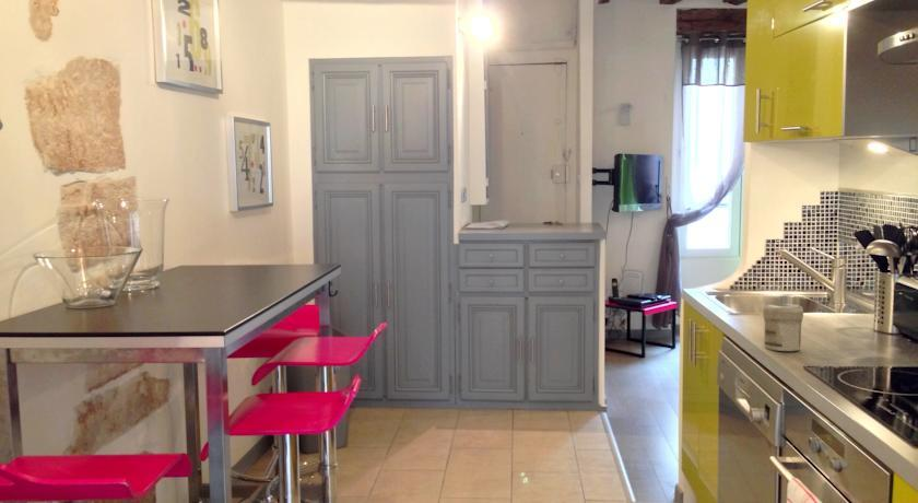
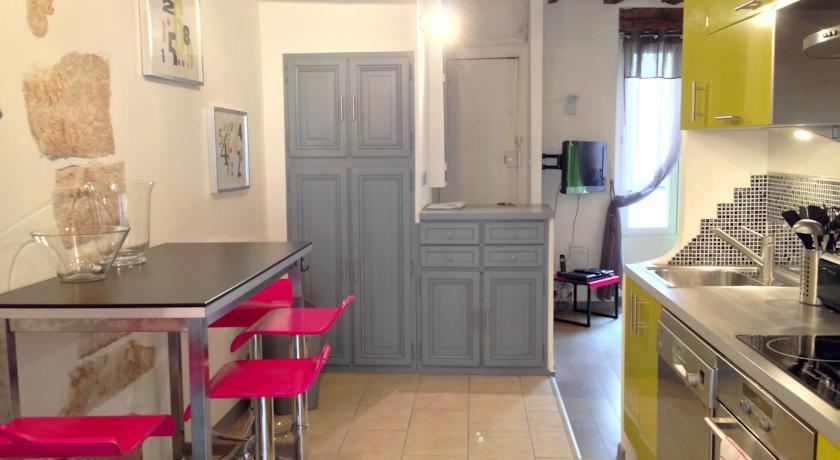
- jar [762,303,804,352]
